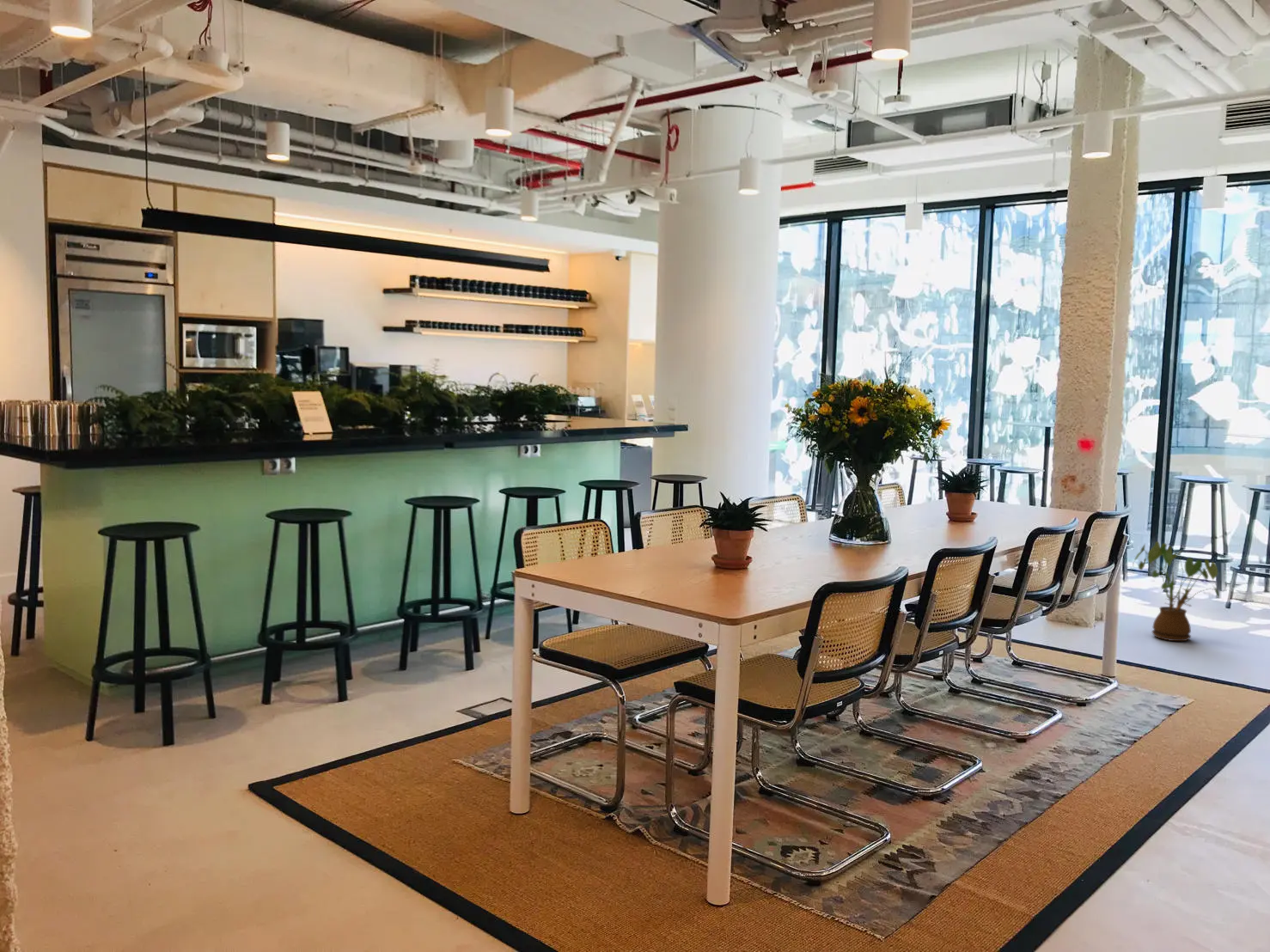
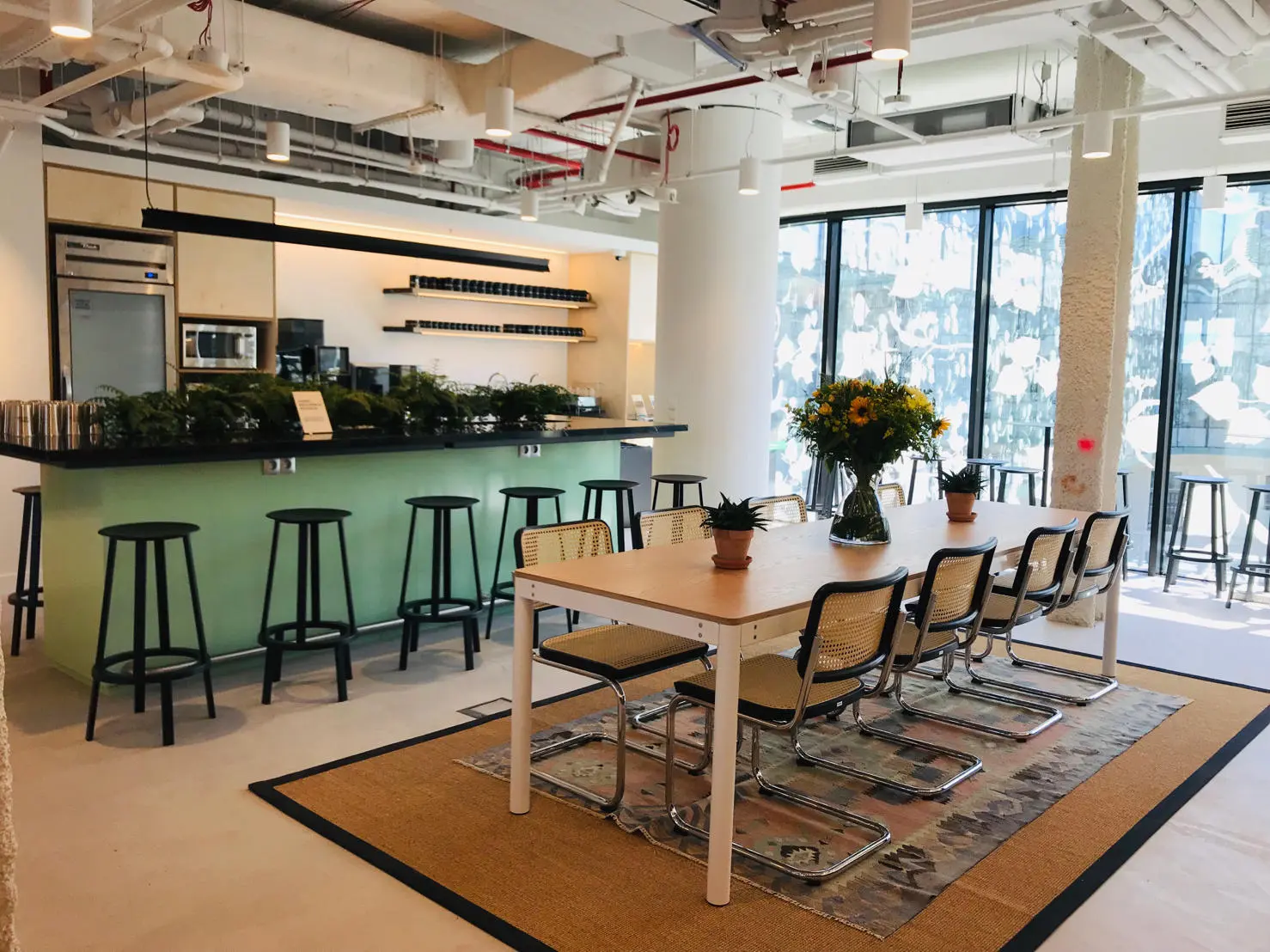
- house plant [1132,540,1220,642]
